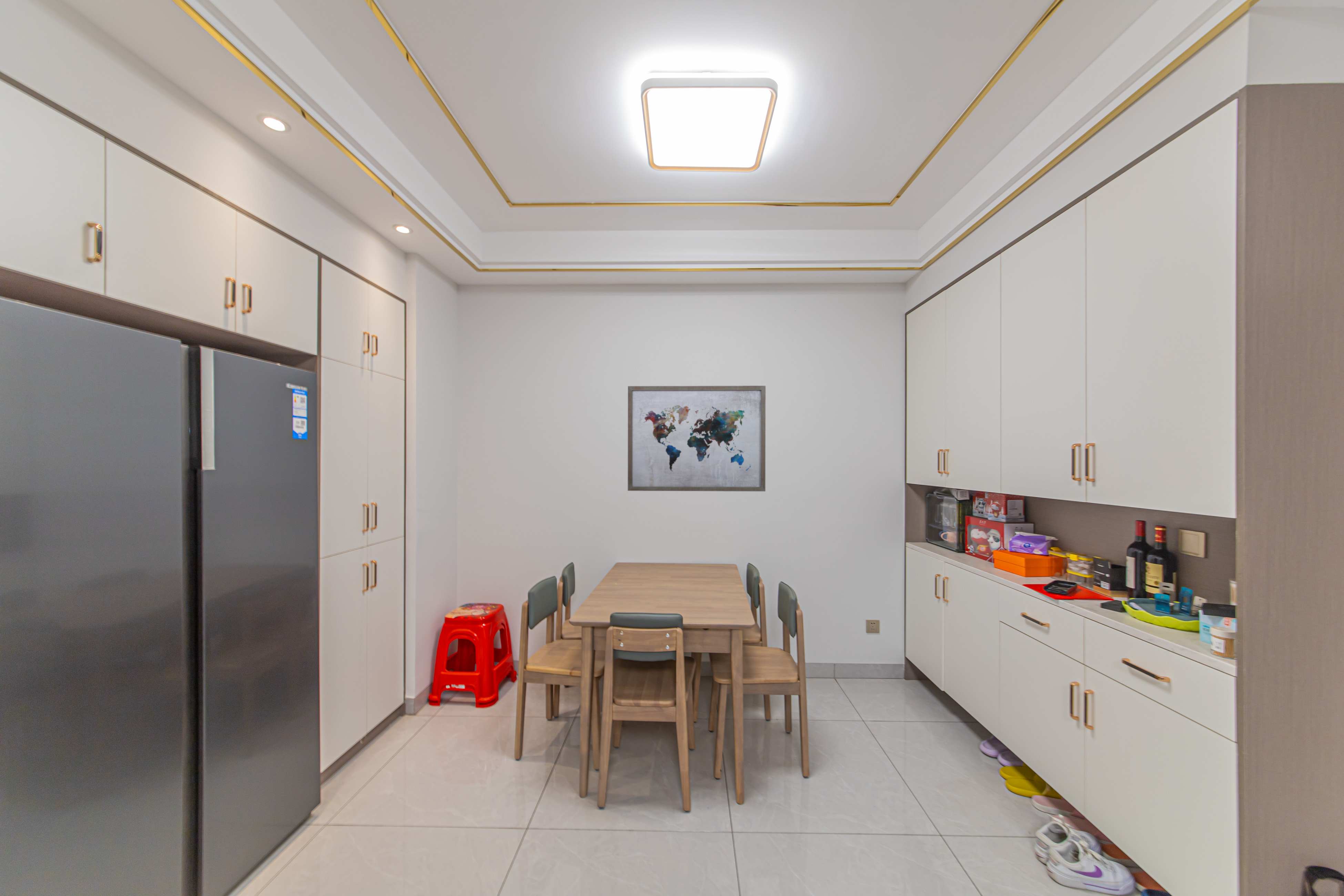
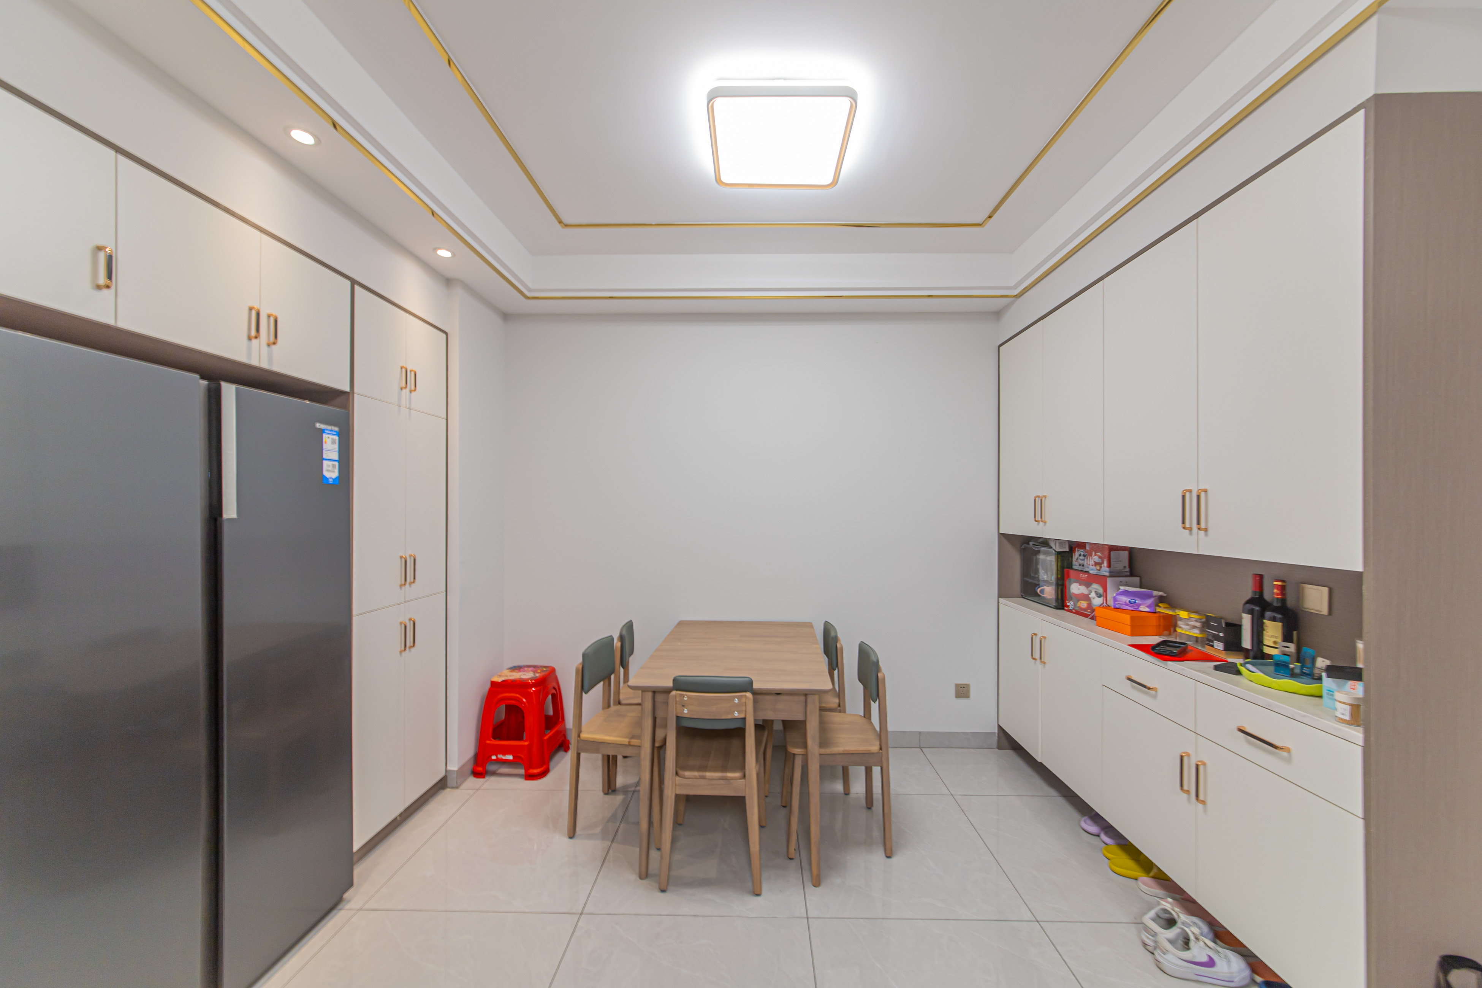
- wall art [627,385,766,492]
